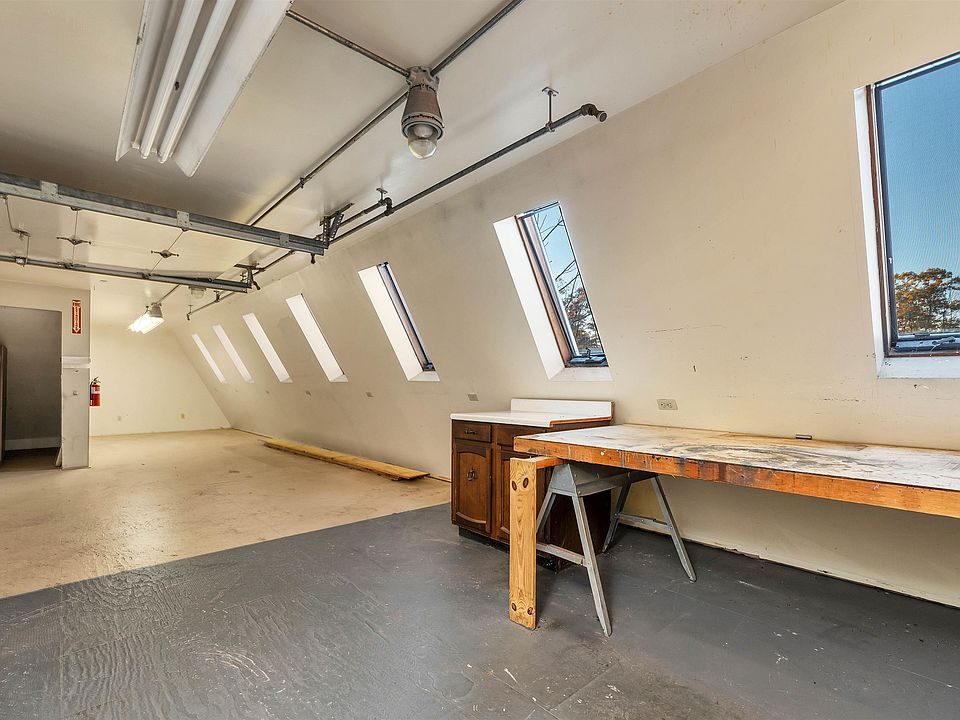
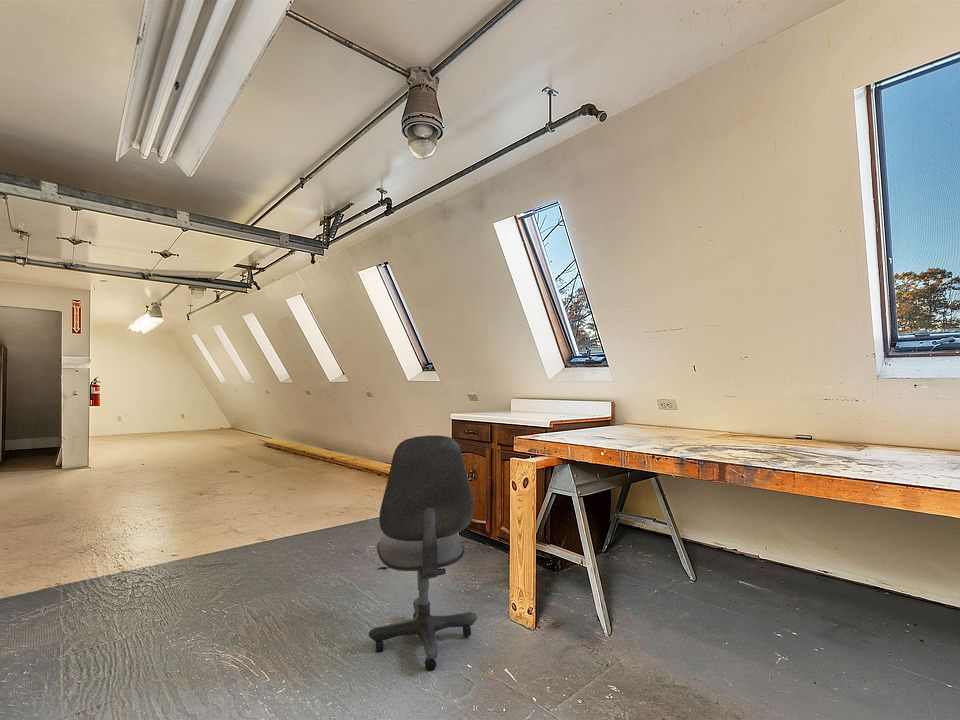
+ office chair [368,435,478,672]
